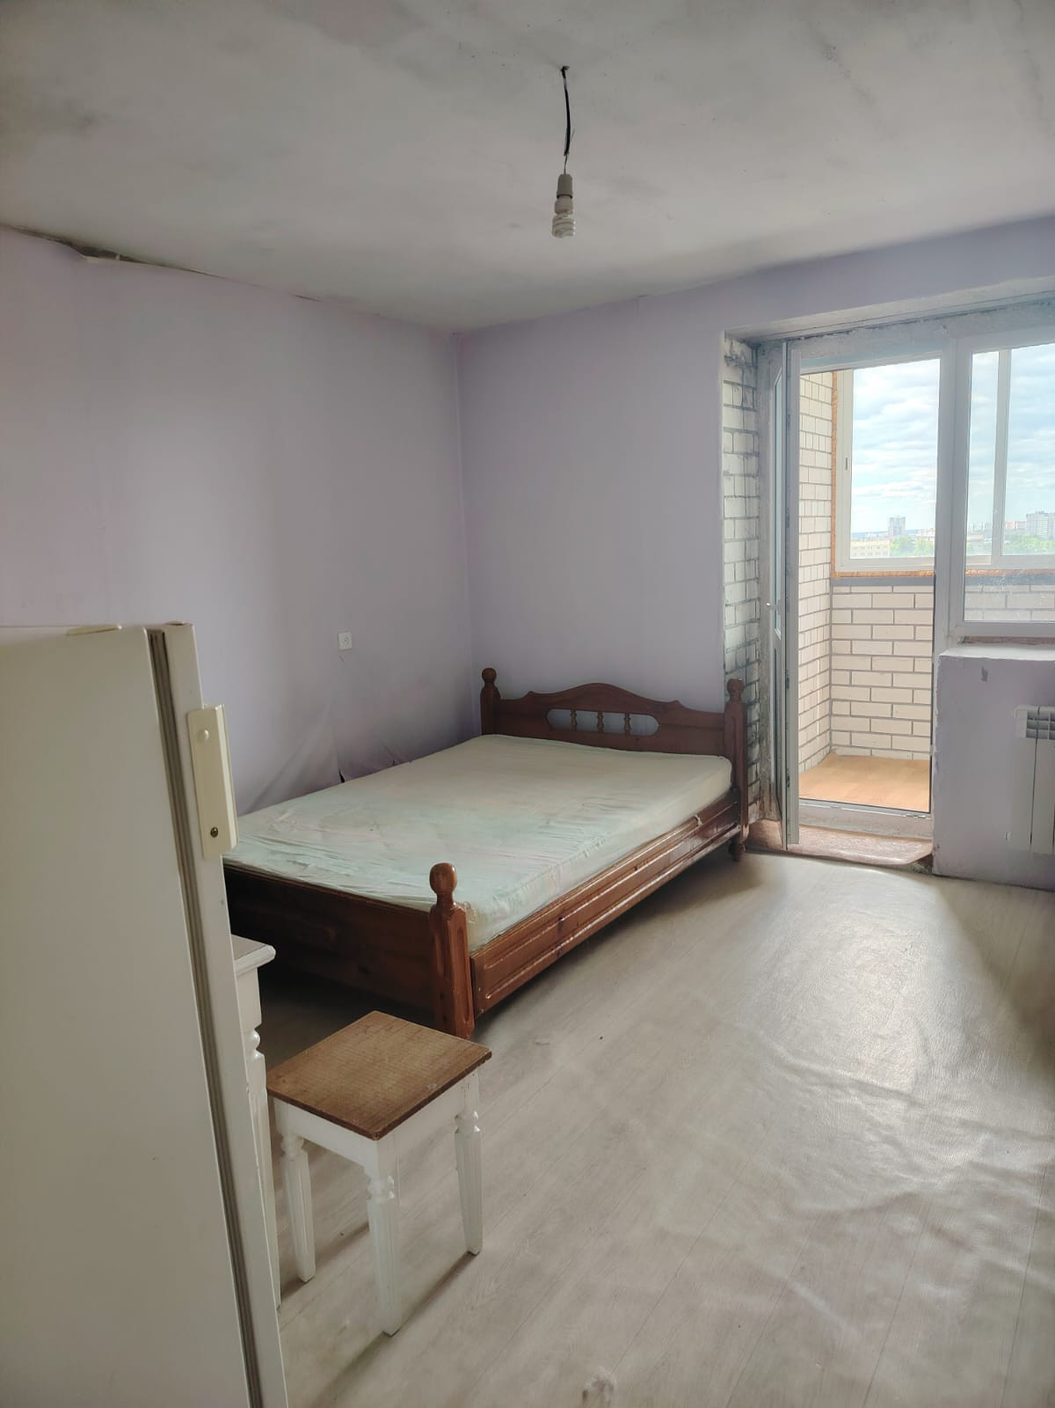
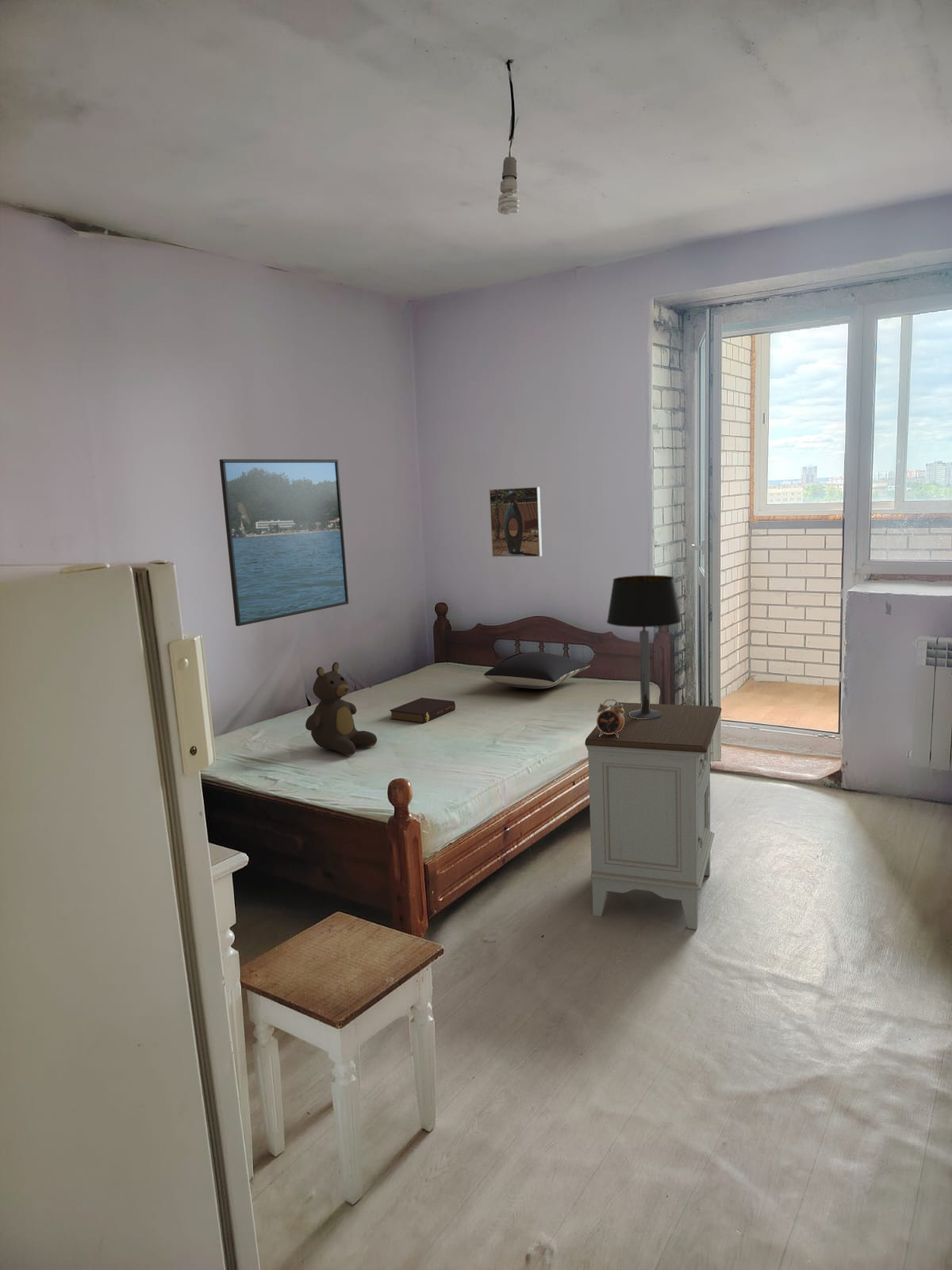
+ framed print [489,486,543,558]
+ teddy bear [305,661,378,756]
+ book [389,697,456,725]
+ table lamp [606,575,682,719]
+ nightstand [584,702,723,930]
+ pillow [483,651,591,690]
+ alarm clock [596,698,624,738]
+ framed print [218,458,349,627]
